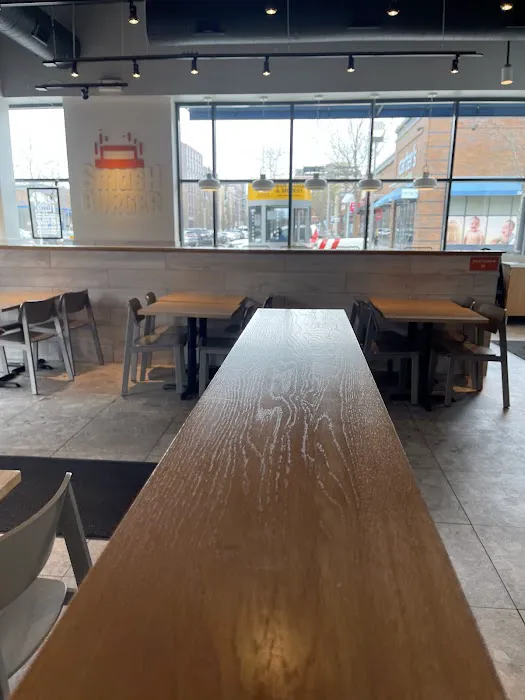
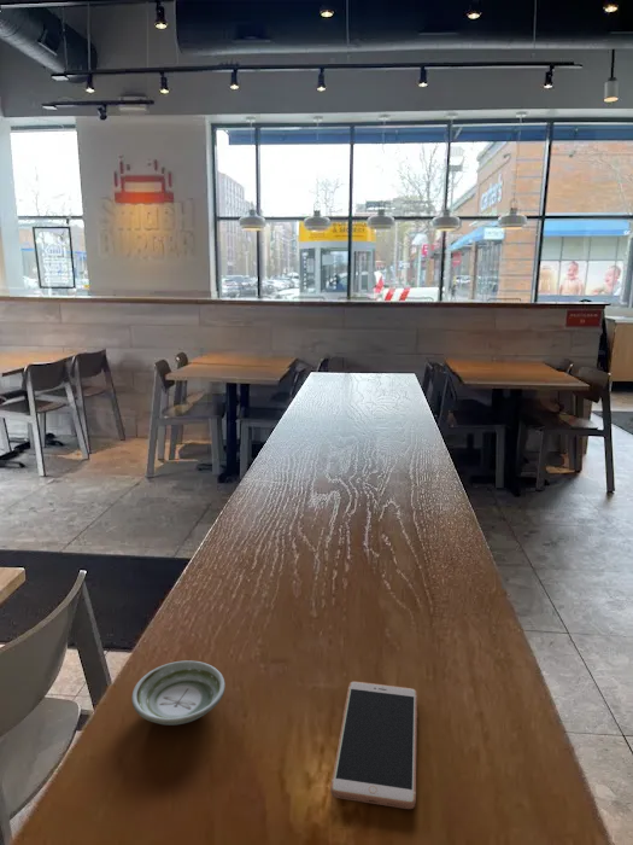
+ smartphone [329,681,418,810]
+ saucer [130,659,227,727]
